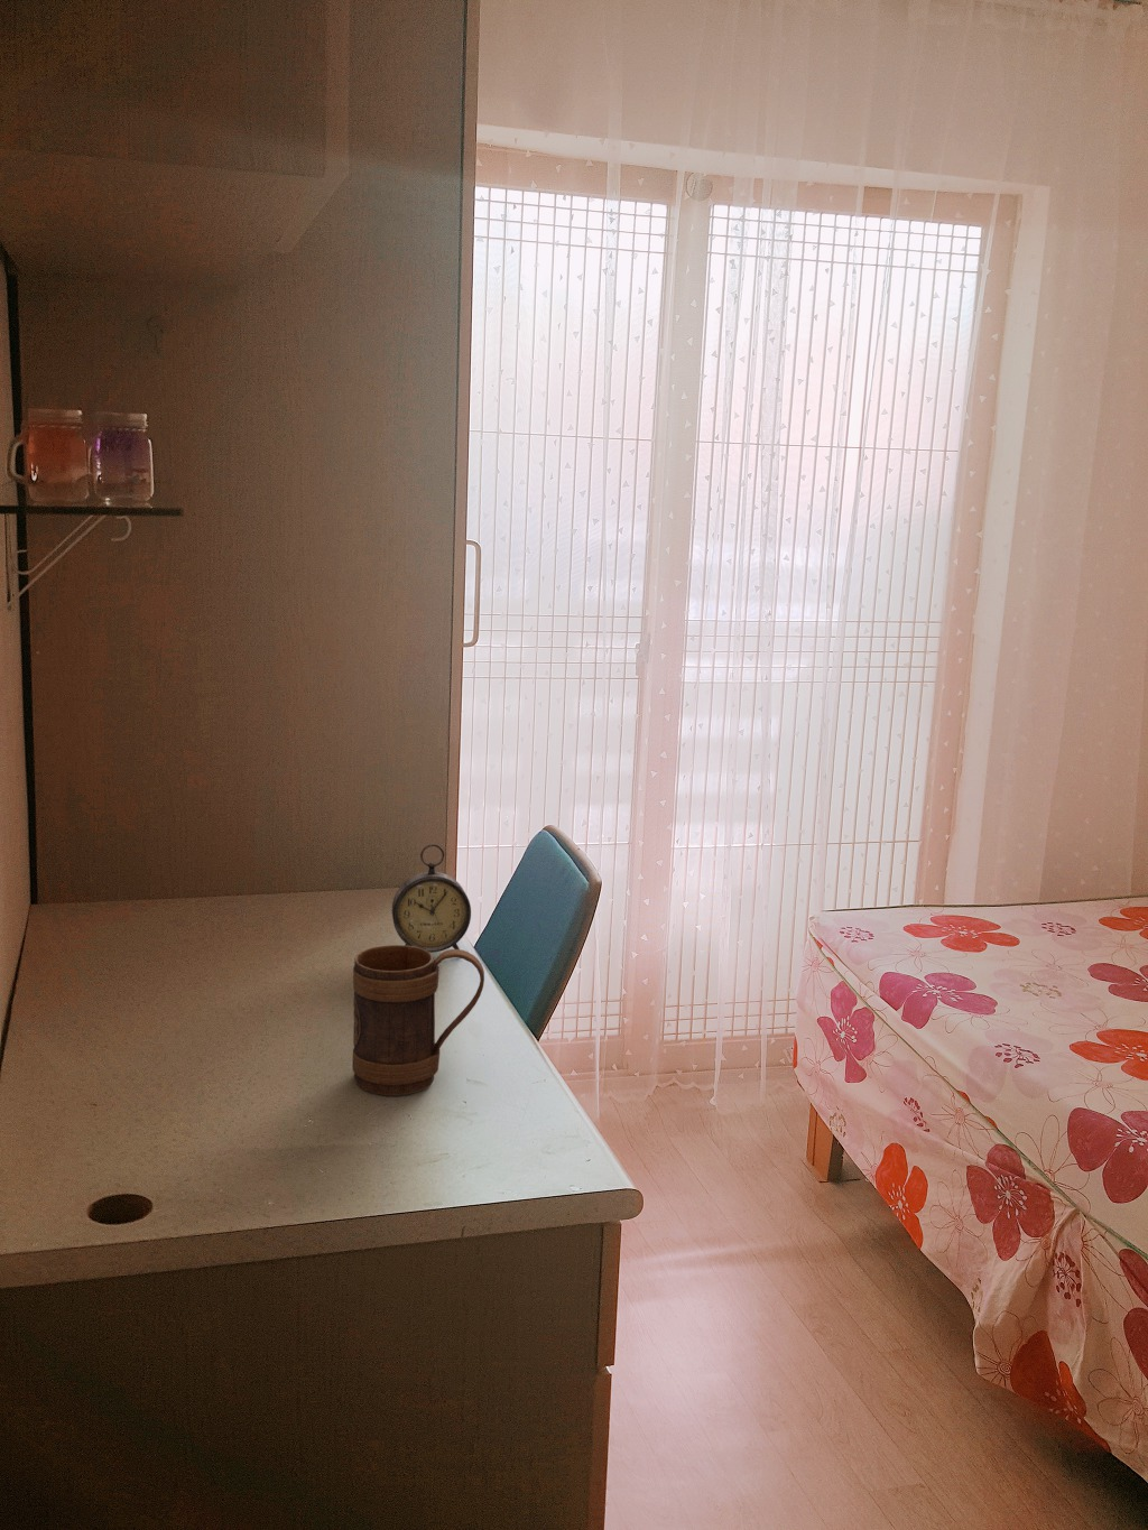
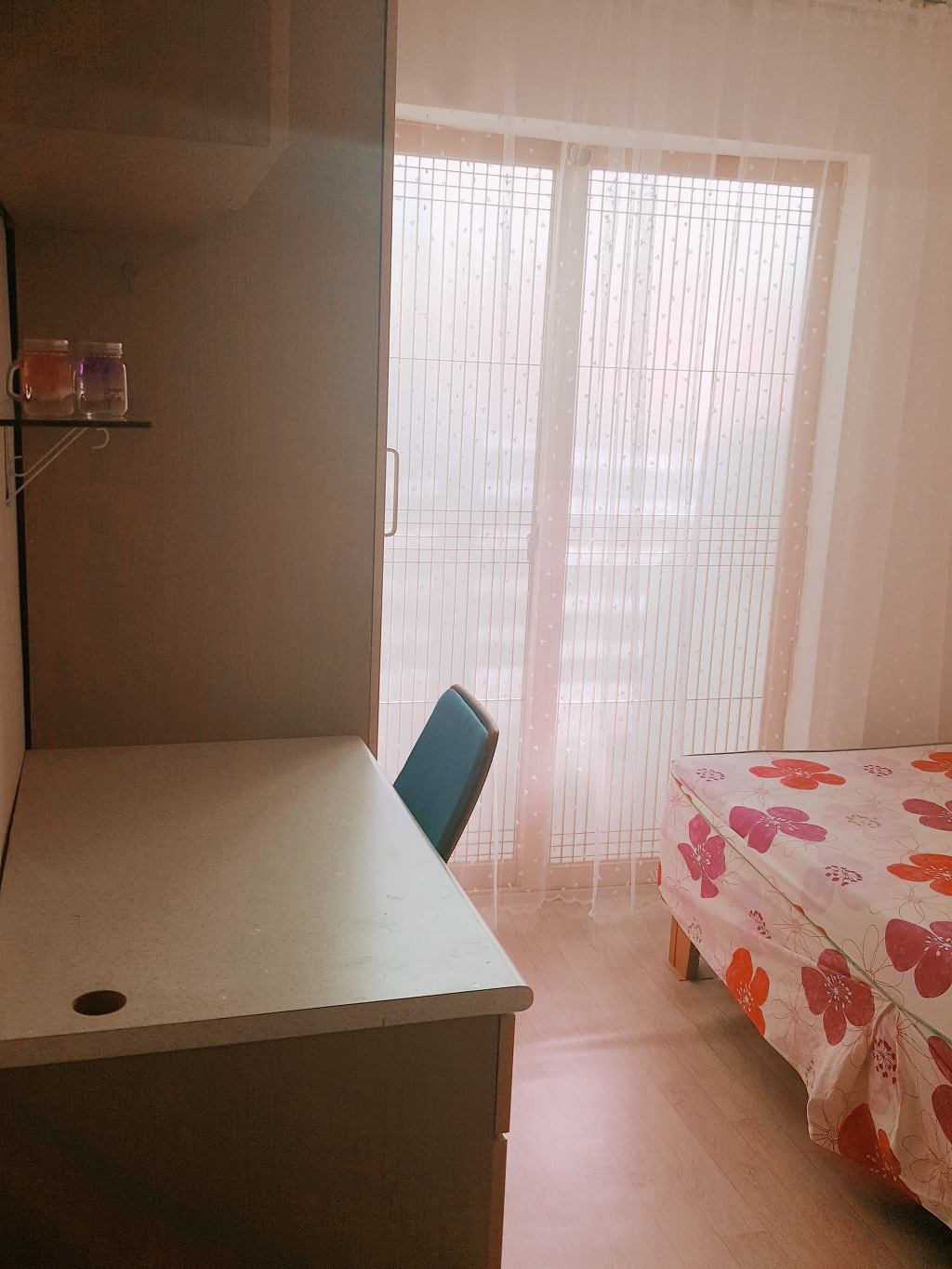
- alarm clock [391,843,472,954]
- mug [351,944,486,1096]
